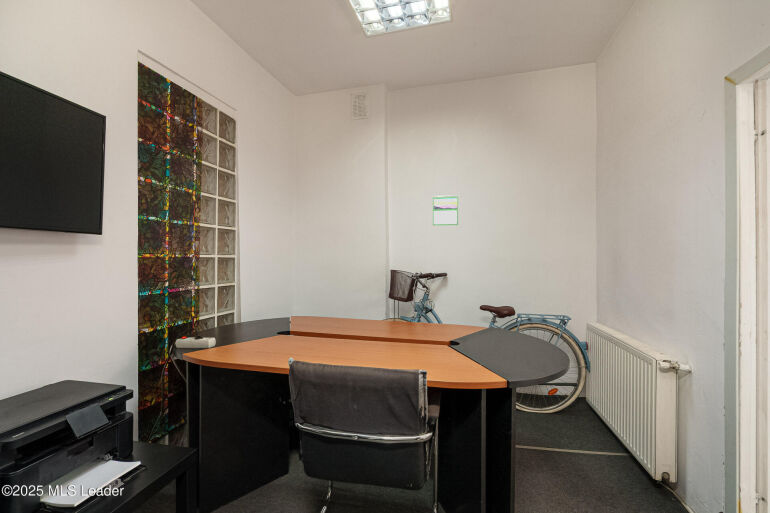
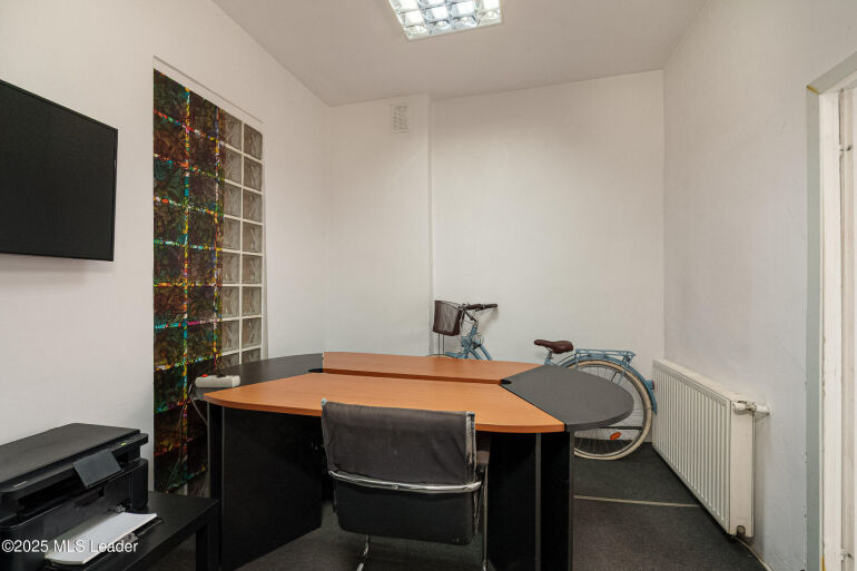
- calendar [432,194,459,227]
